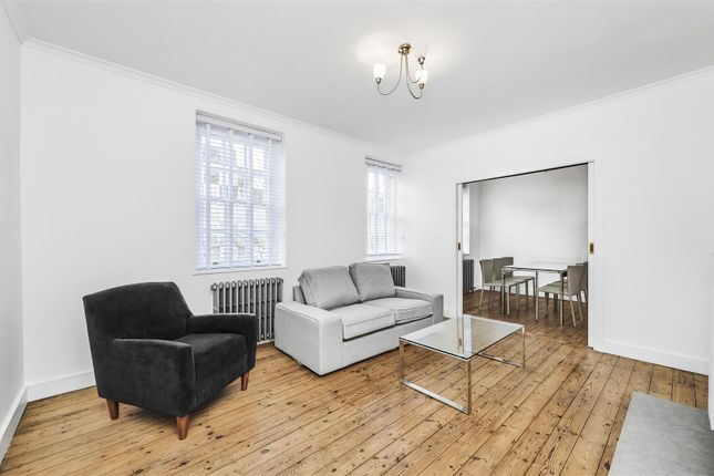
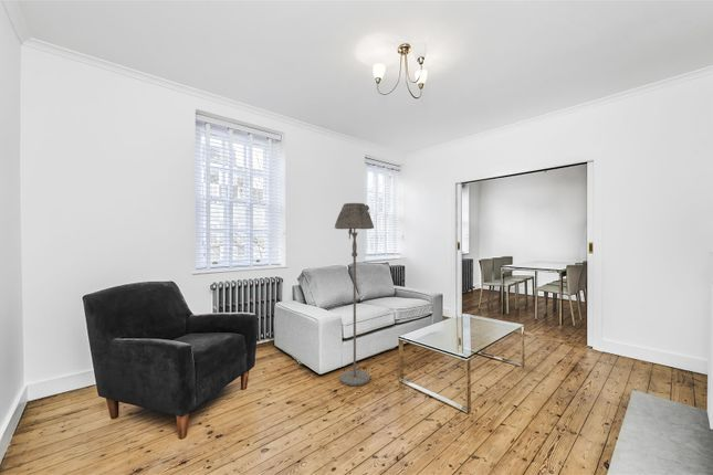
+ floor lamp [334,202,375,387]
